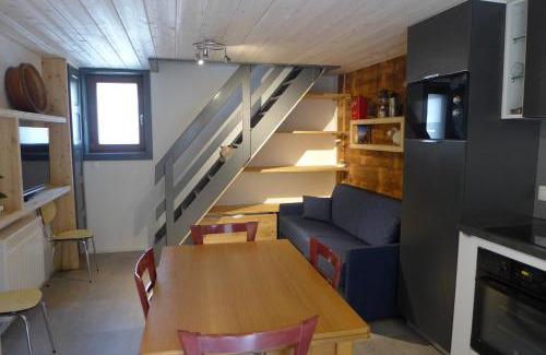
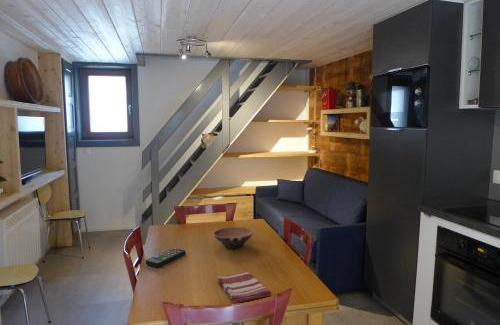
+ bowl [212,226,255,250]
+ dish towel [216,271,272,304]
+ remote control [145,247,187,268]
